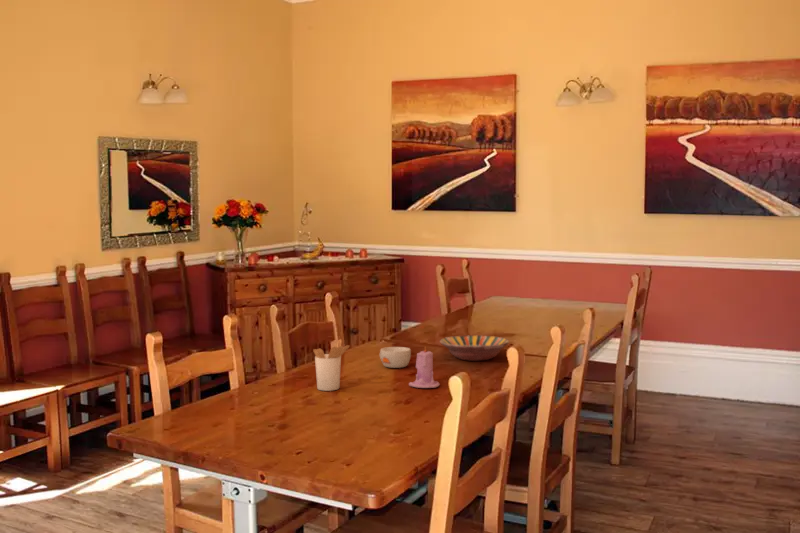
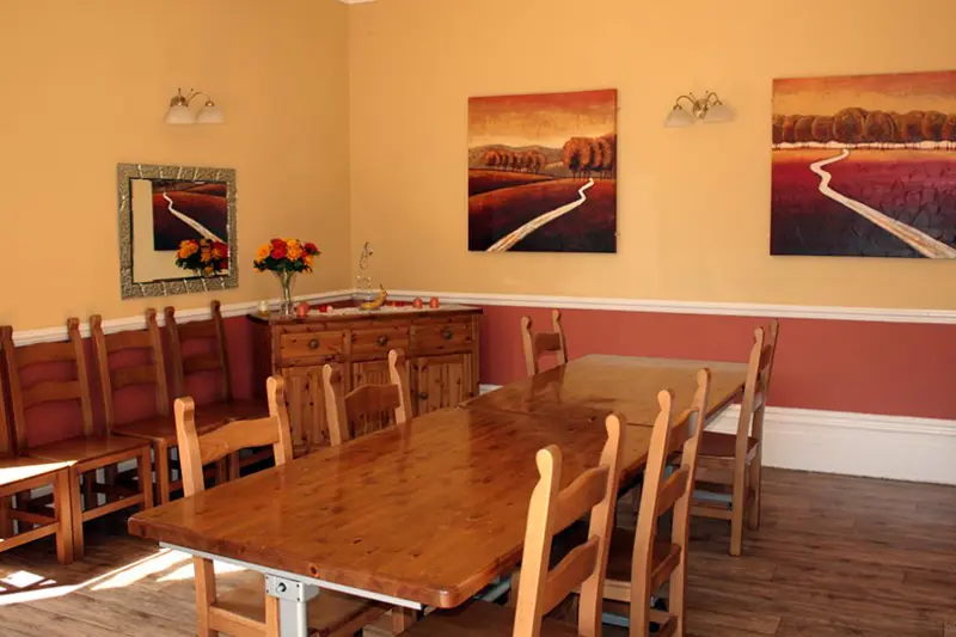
- serving bowl [439,335,510,362]
- bowl [379,346,412,369]
- candle [408,347,440,389]
- utensil holder [312,338,351,392]
